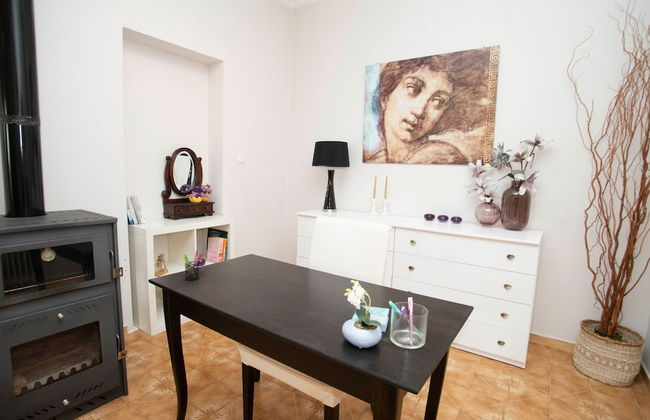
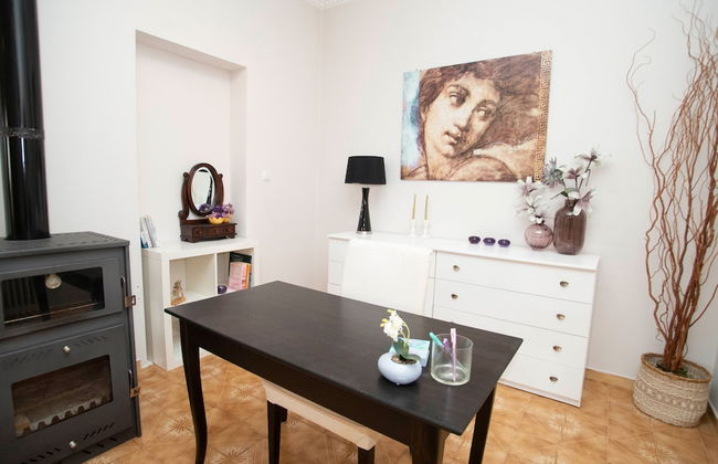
- pen holder [182,250,204,281]
